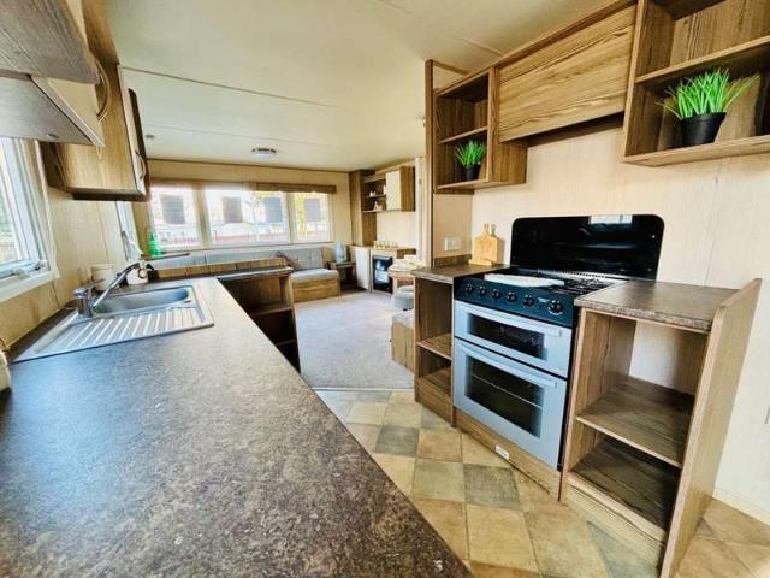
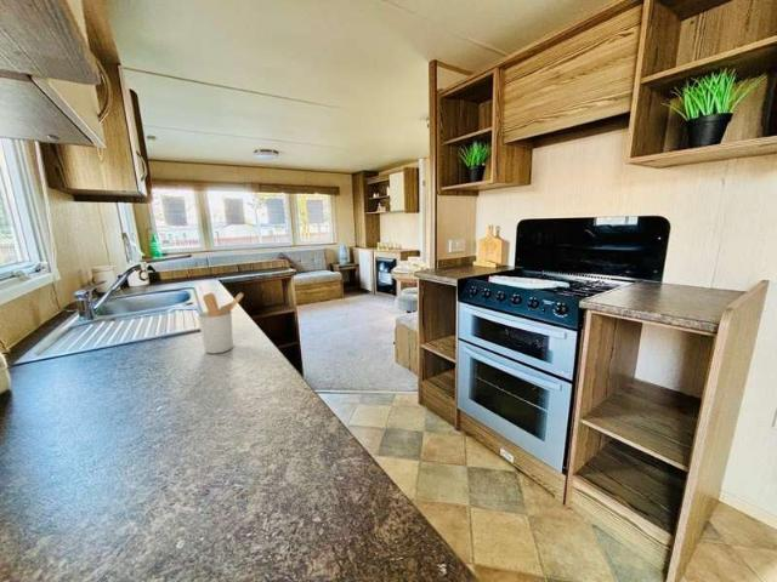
+ utensil holder [197,292,244,354]
